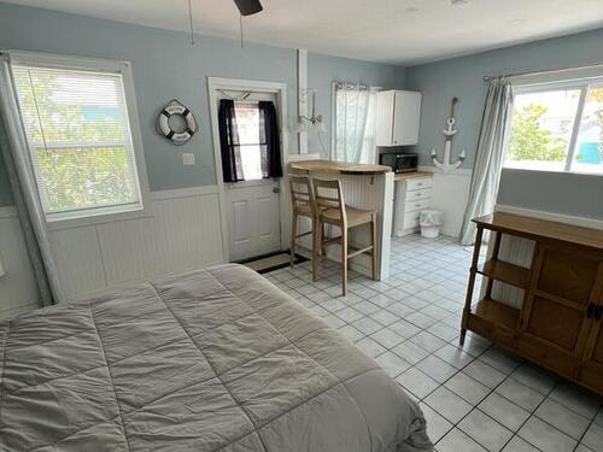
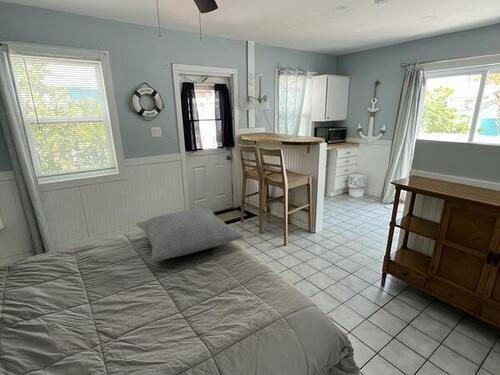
+ pillow [135,207,245,263]
